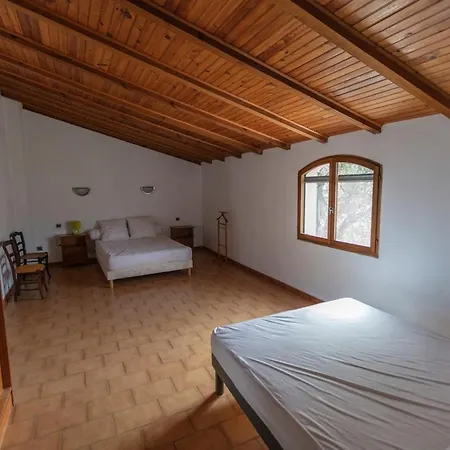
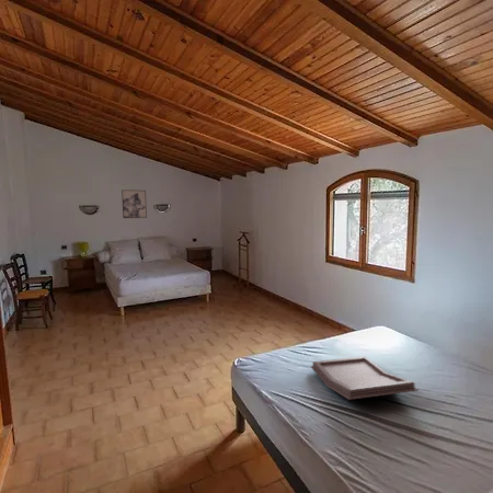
+ serving tray [310,355,420,401]
+ wall art [121,188,148,219]
